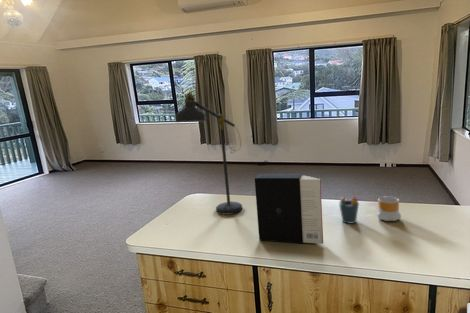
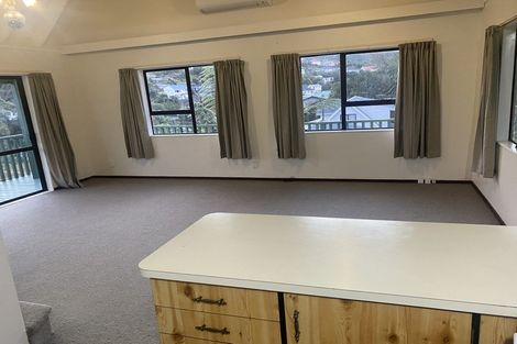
- desk lamp [175,86,243,216]
- pen holder [338,189,360,225]
- book [254,173,324,245]
- mug [376,195,402,222]
